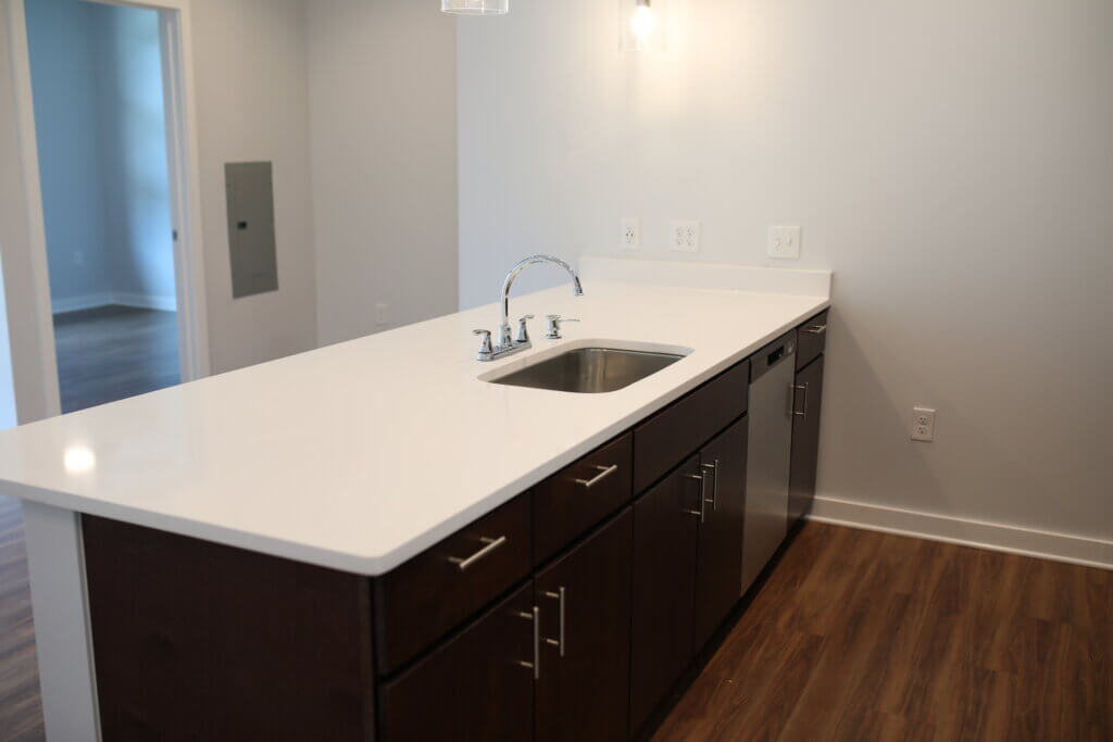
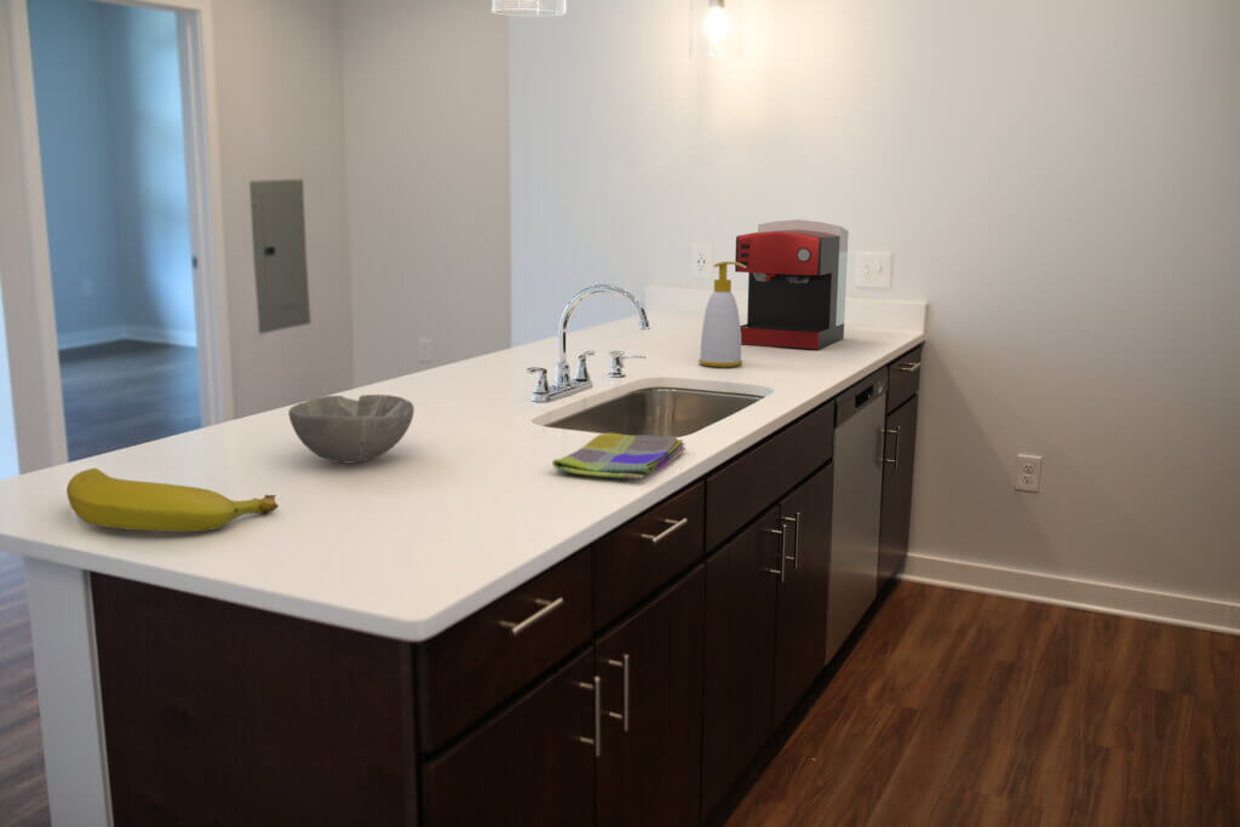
+ banana [65,467,280,533]
+ dish towel [551,432,687,481]
+ coffee maker [734,218,850,350]
+ soap bottle [698,260,746,368]
+ bowl [287,394,415,465]
